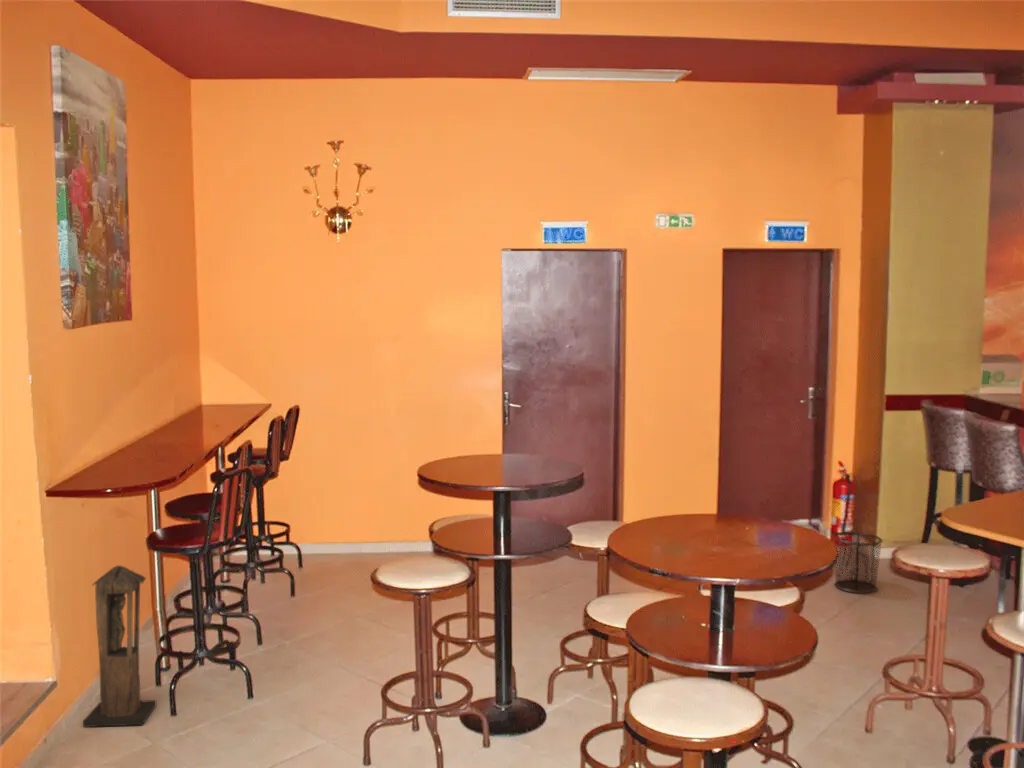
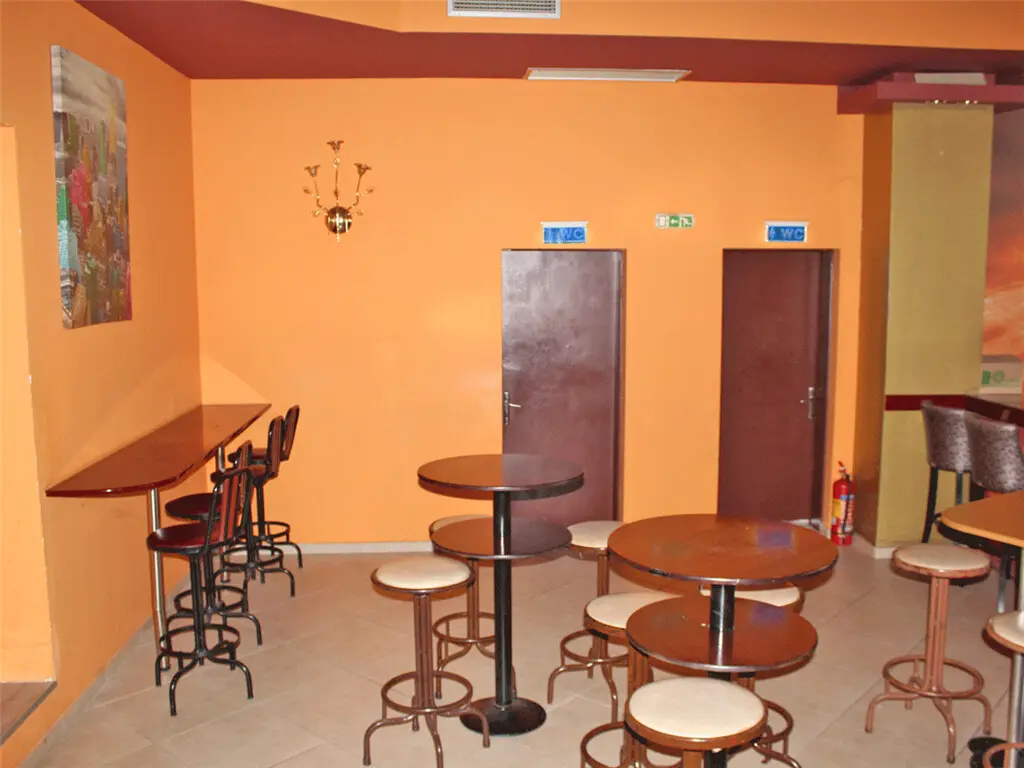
- lantern [82,565,157,728]
- trash can [831,531,884,594]
